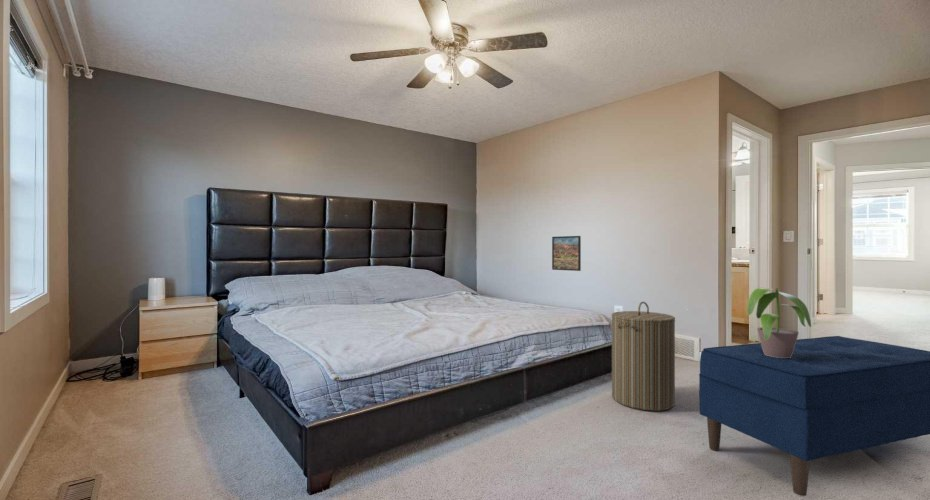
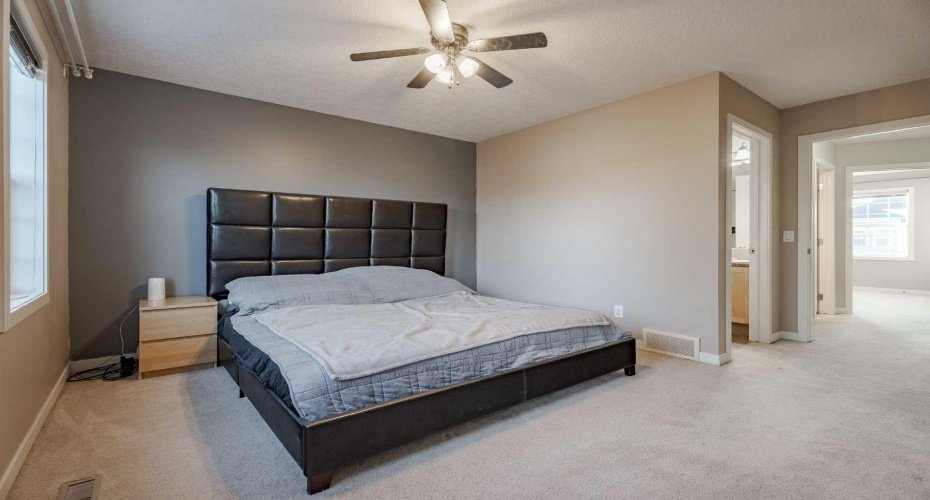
- bench [698,335,930,497]
- laundry hamper [611,301,676,412]
- potted plant [746,287,812,358]
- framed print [551,235,582,272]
